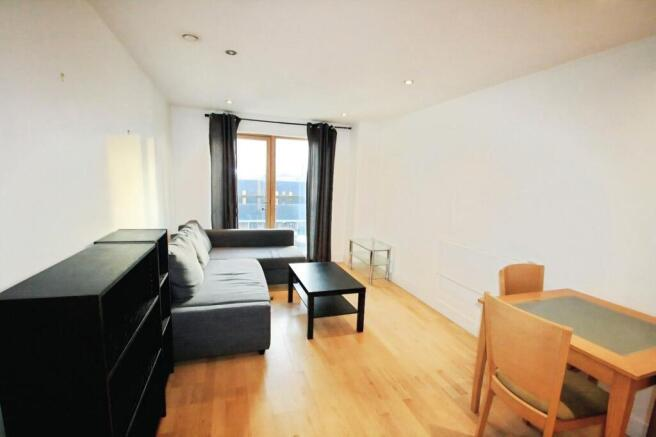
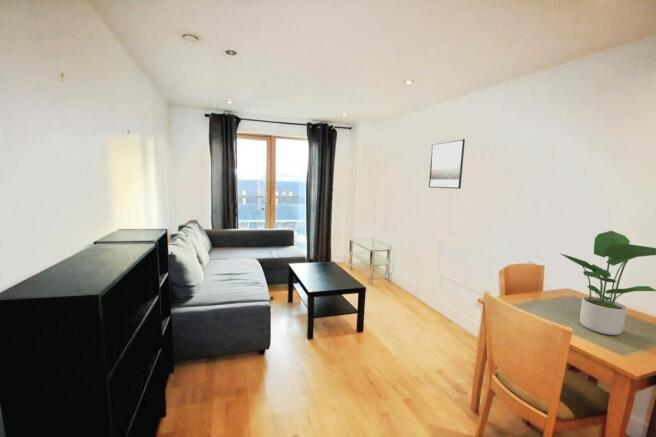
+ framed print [428,138,466,190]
+ potted plant [558,230,656,336]
